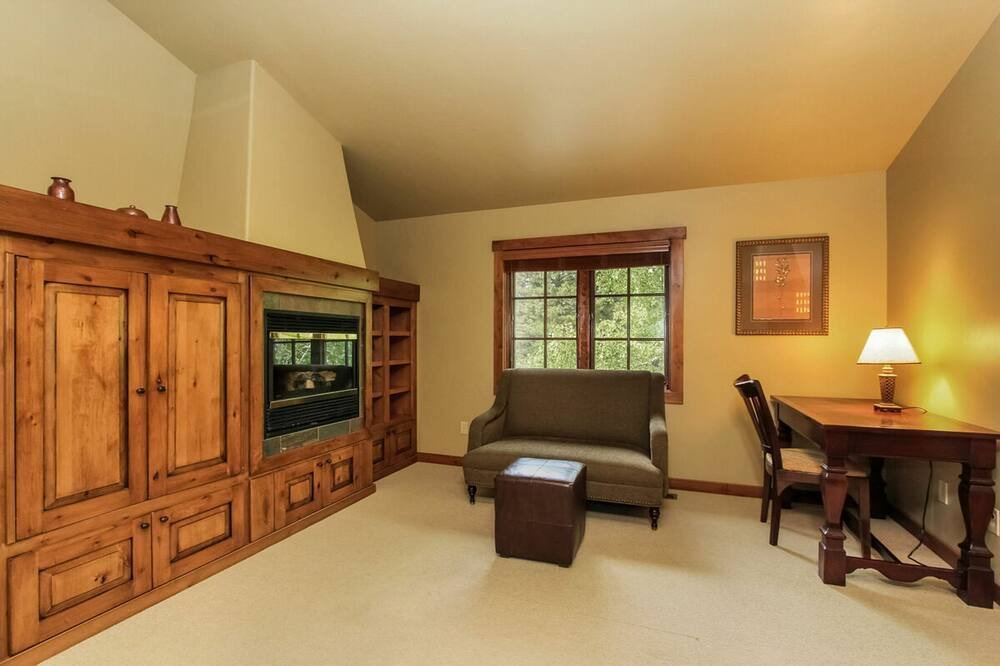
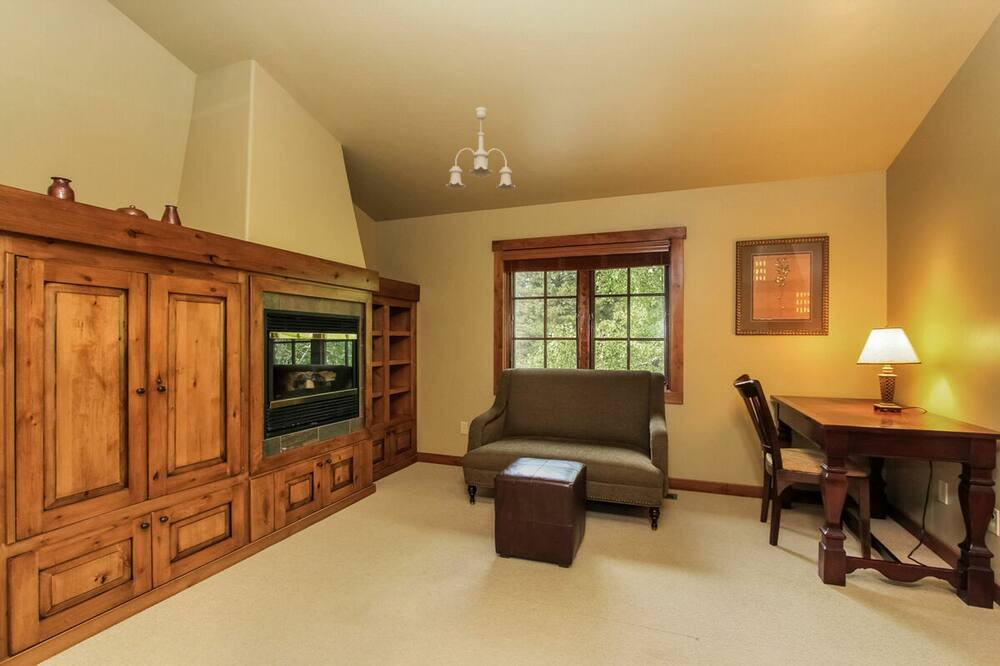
+ ceiling light fixture [445,106,517,192]
